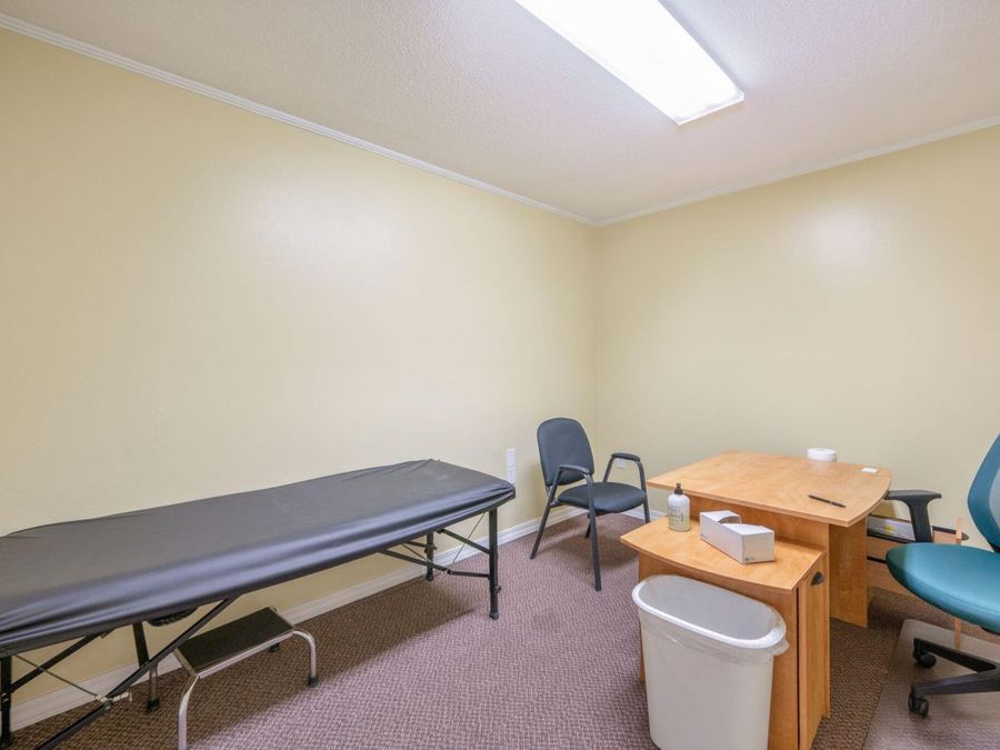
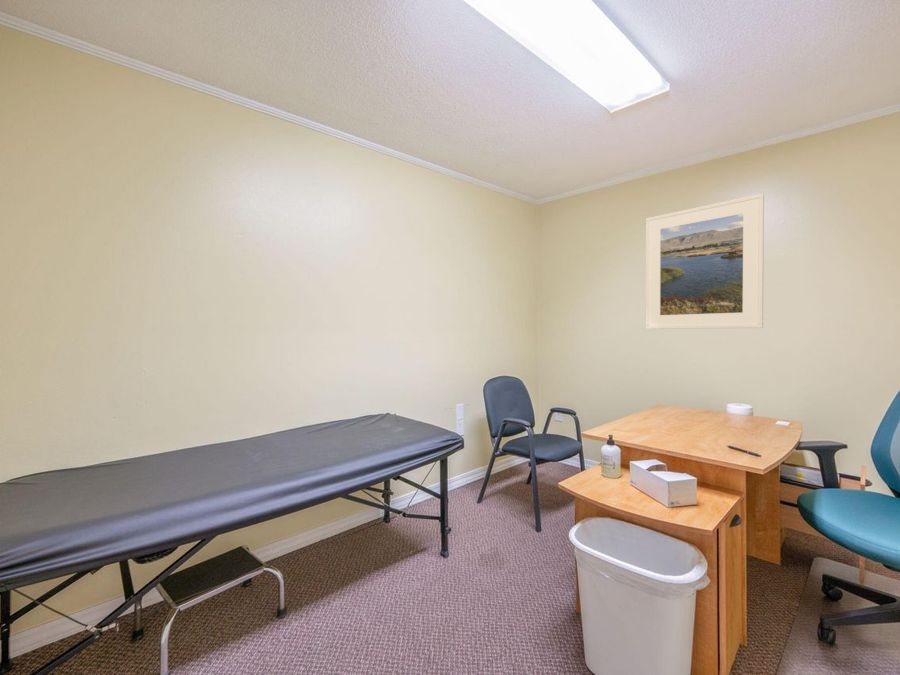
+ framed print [645,192,765,330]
